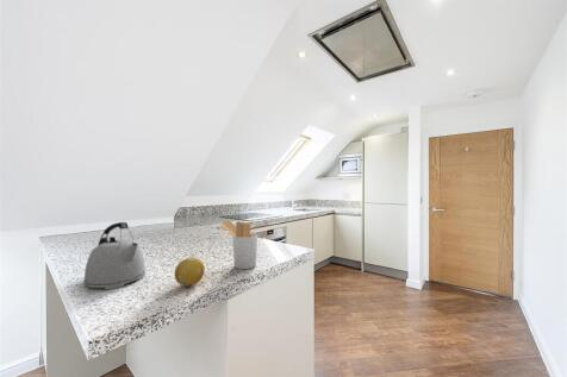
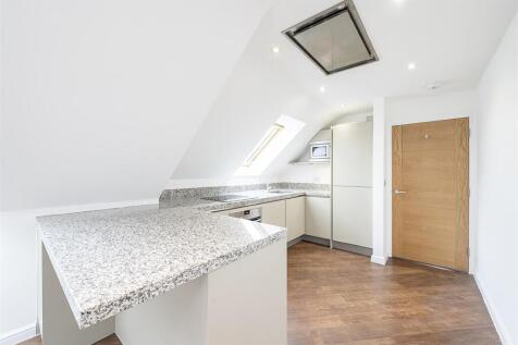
- fruit [174,257,206,287]
- kettle [82,221,147,290]
- utensil holder [218,219,258,270]
